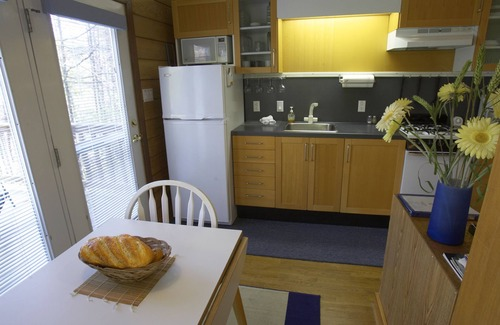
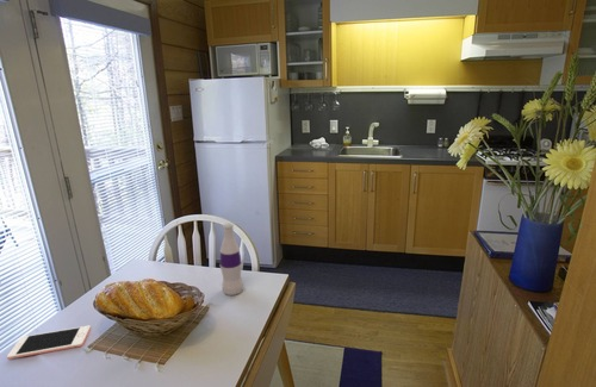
+ cell phone [6,324,92,361]
+ bottle [219,223,244,297]
